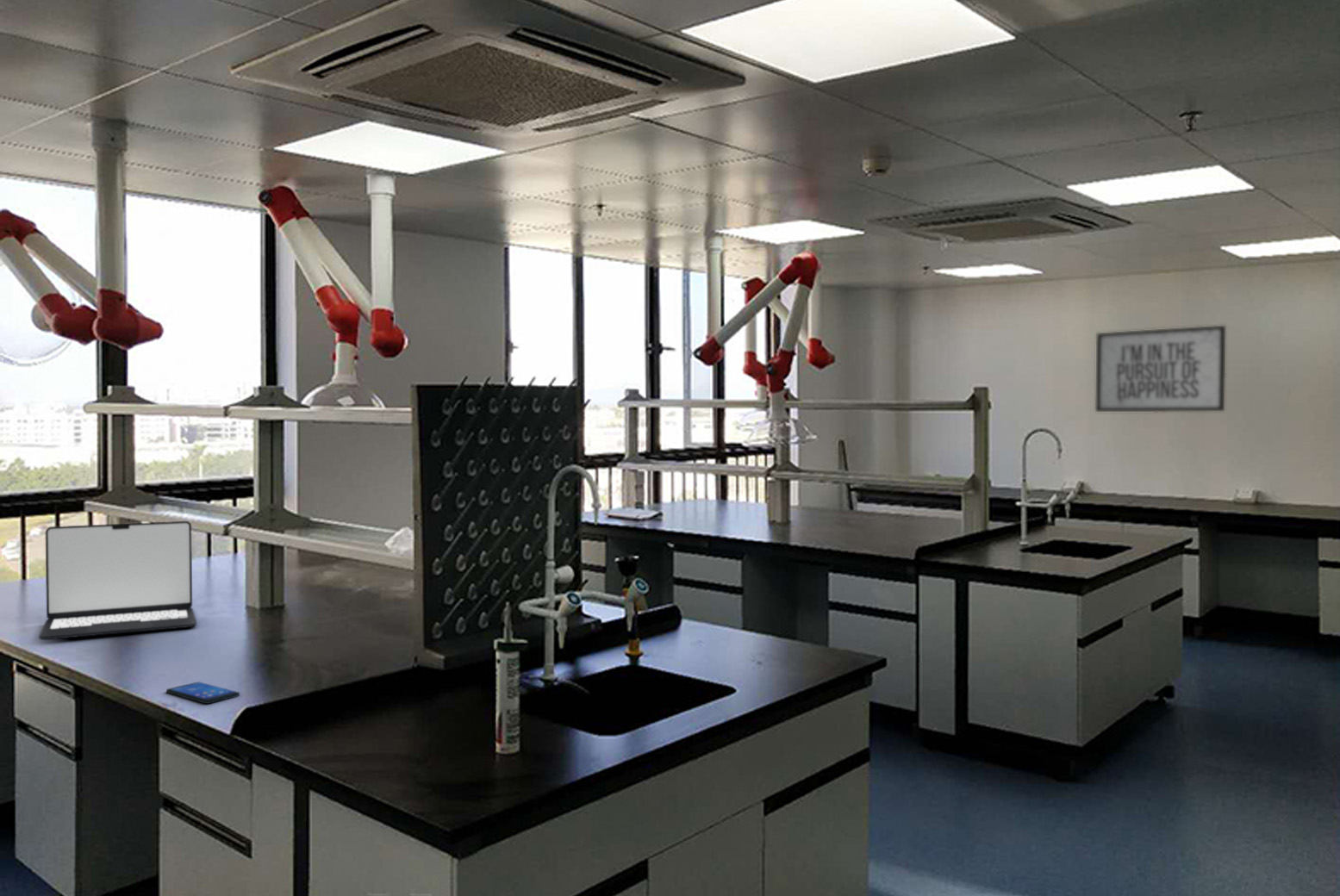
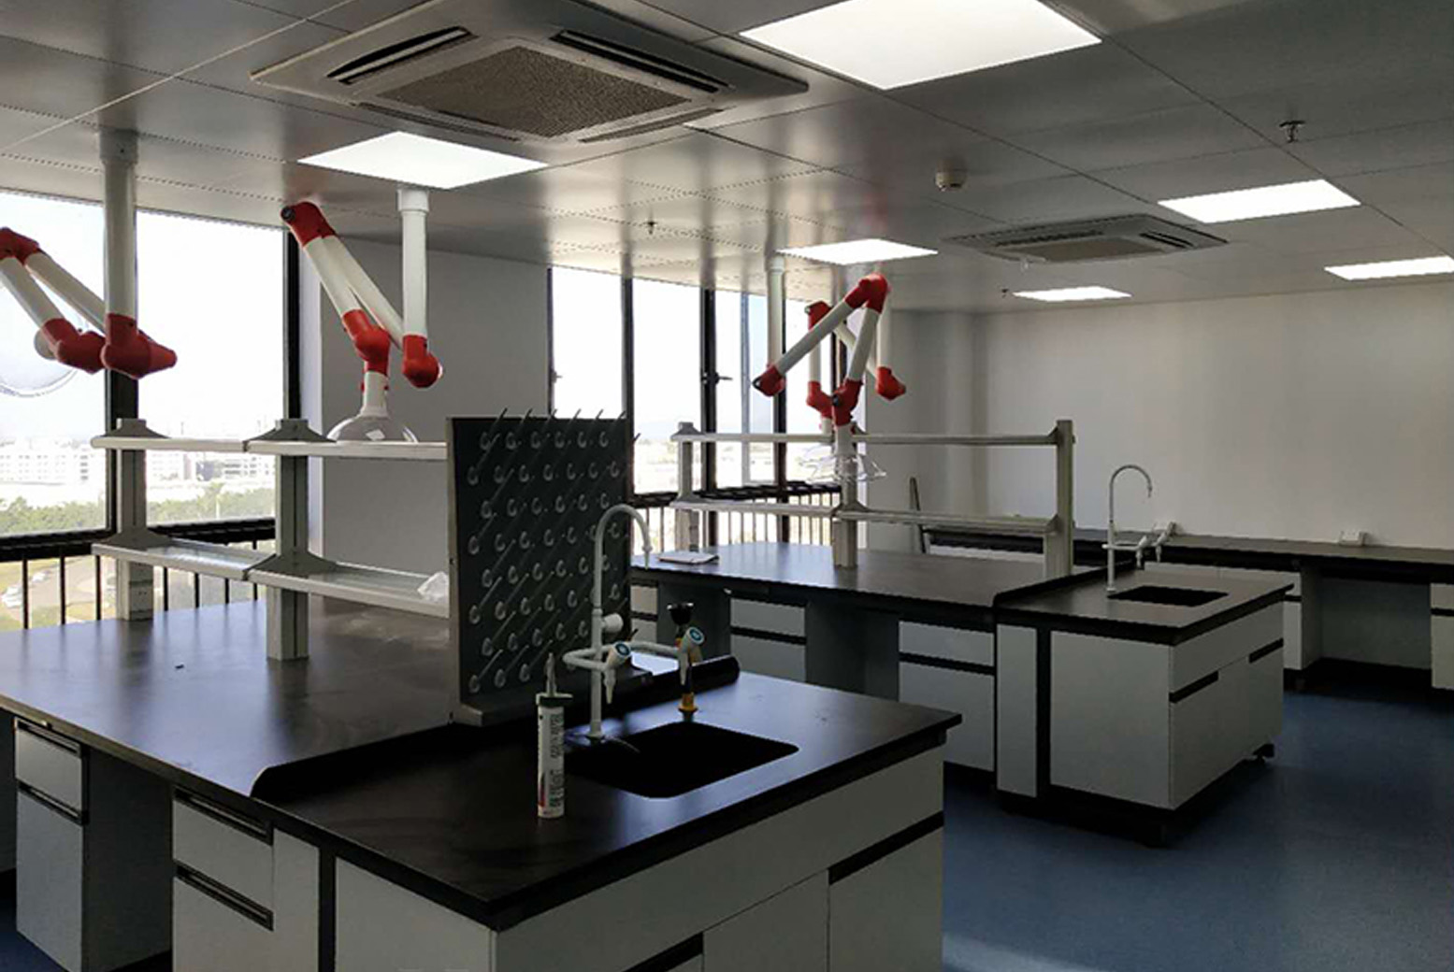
- laptop [38,520,197,640]
- smartphone [165,681,240,705]
- mirror [1094,325,1226,413]
